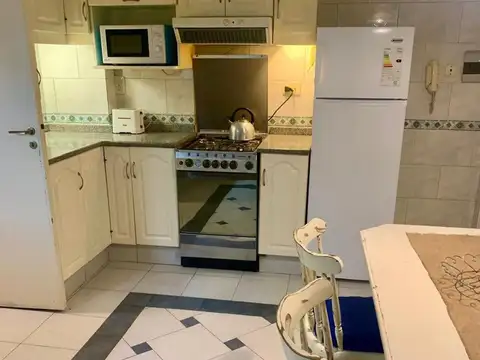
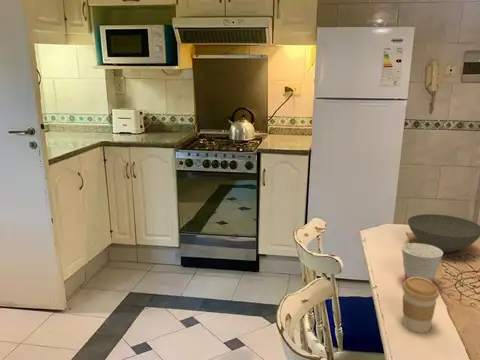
+ bowl [407,213,480,254]
+ coffee cup [401,277,440,334]
+ cup [401,242,444,283]
